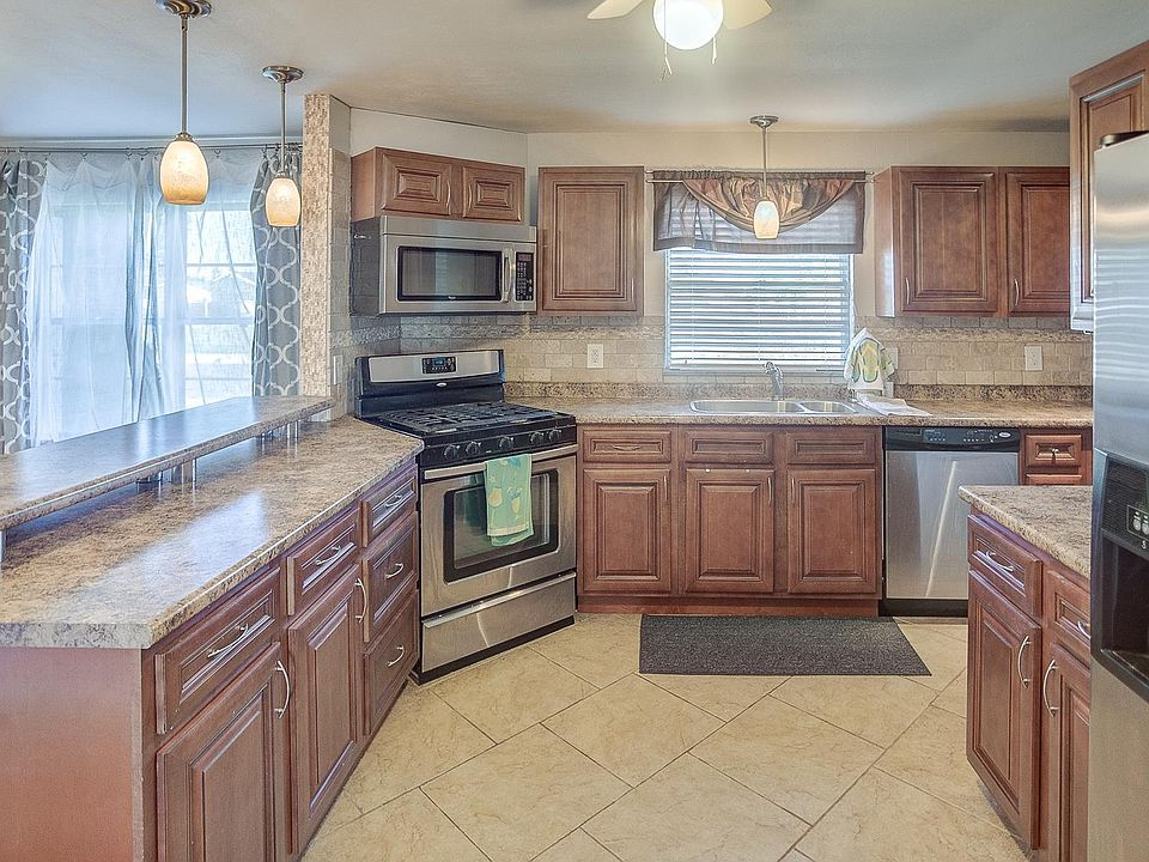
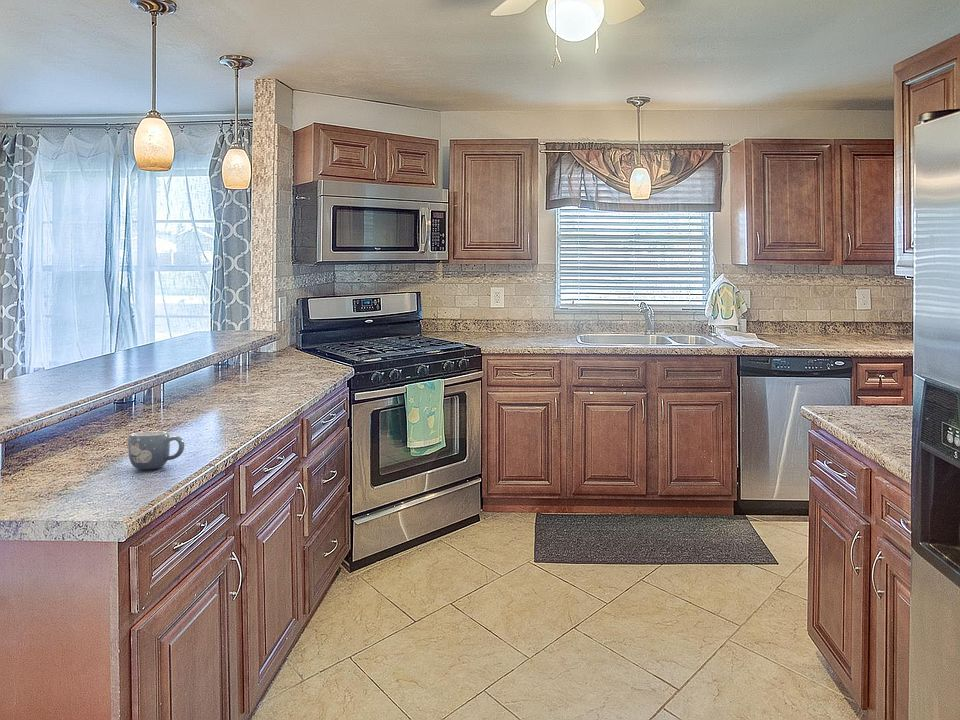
+ mug [127,430,186,470]
